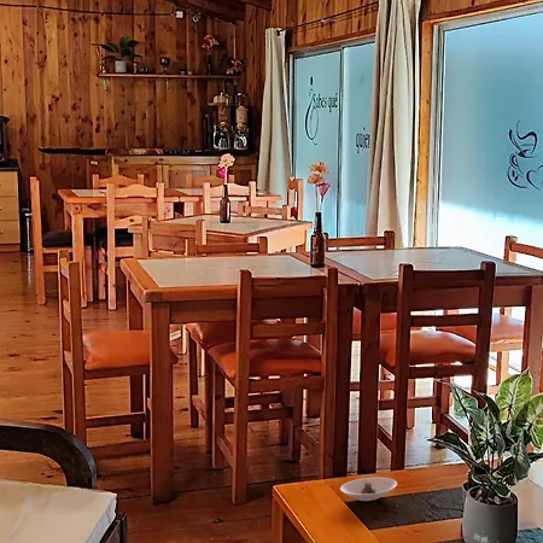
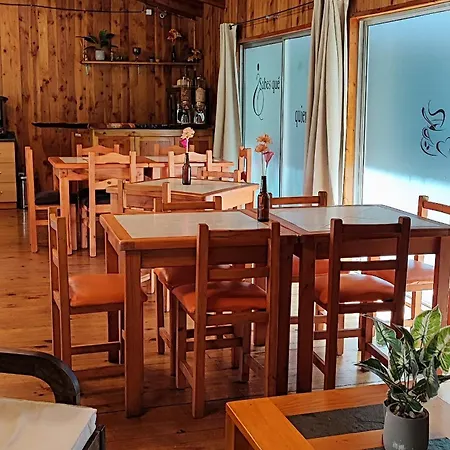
- saucer [339,477,398,502]
